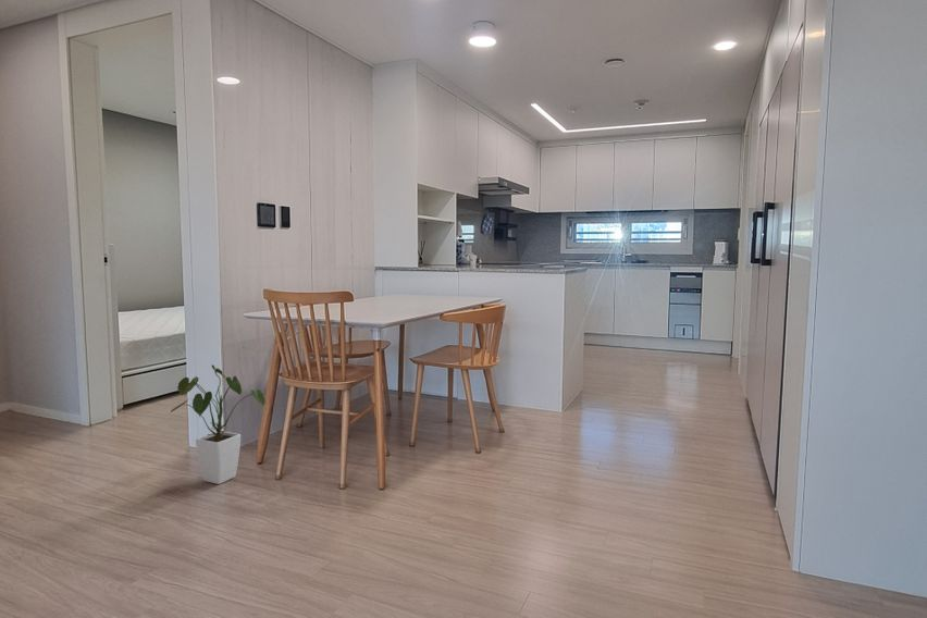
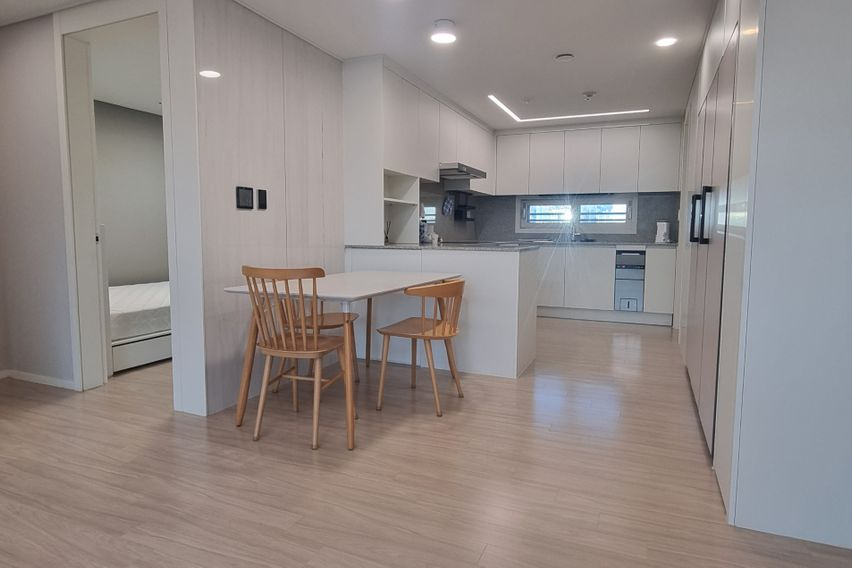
- house plant [170,363,267,485]
